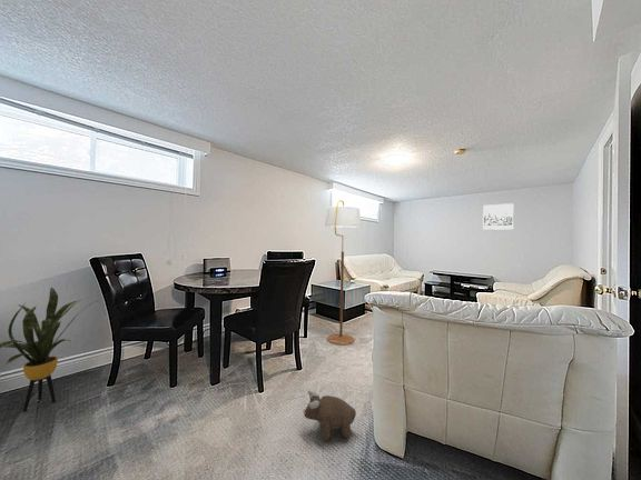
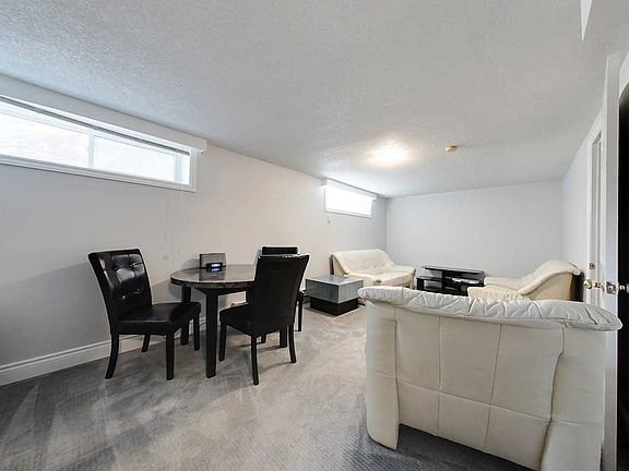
- plush toy [302,390,357,442]
- house plant [0,287,100,412]
- wall art [482,202,515,231]
- floor lamp [324,199,363,347]
